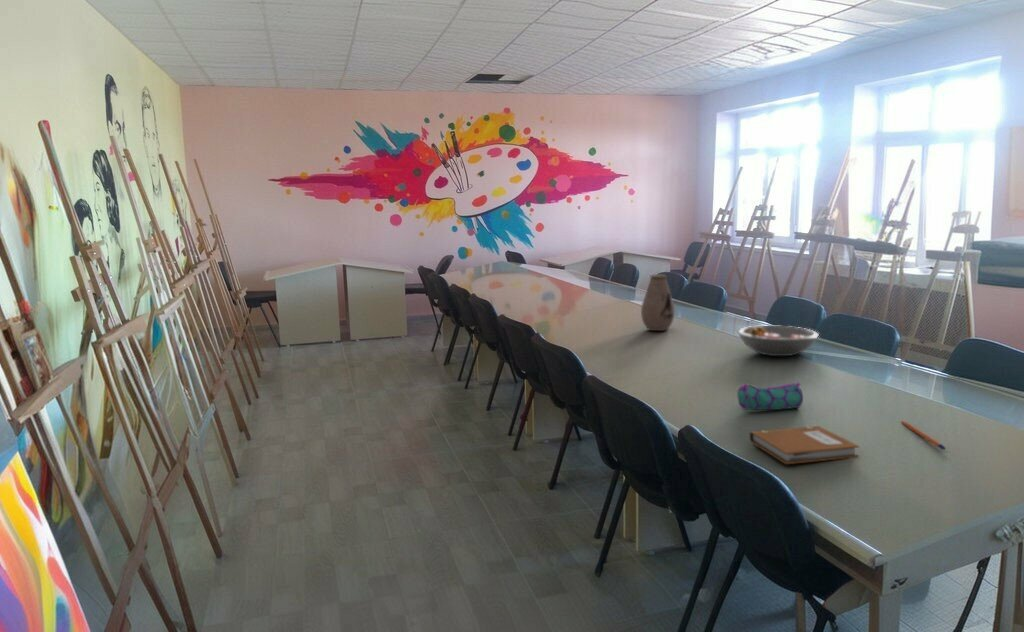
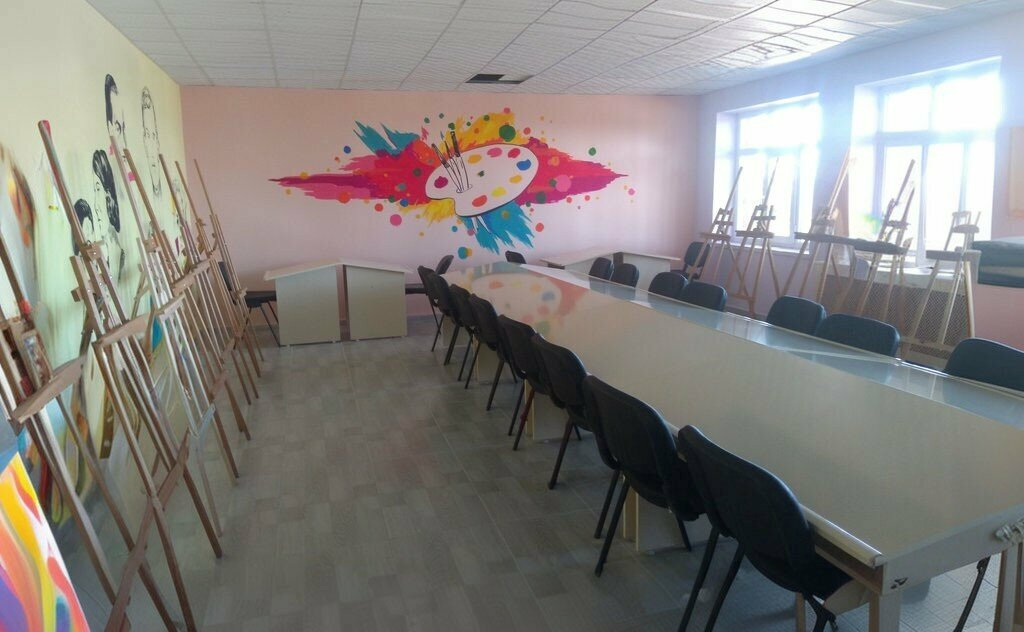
- vase [640,273,676,332]
- fruit bowl [737,325,820,357]
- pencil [900,420,947,451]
- pencil case [736,381,804,411]
- notebook [748,425,860,465]
